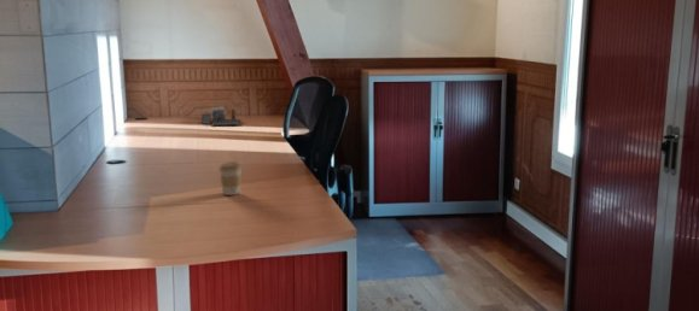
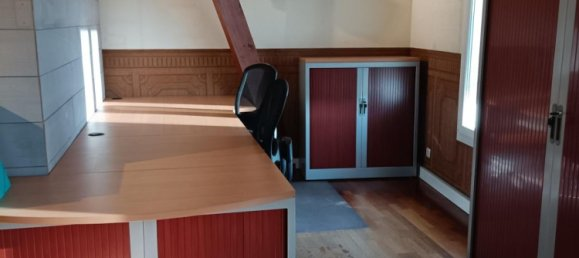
- coffee cup [217,160,243,196]
- desk organizer [200,105,244,127]
